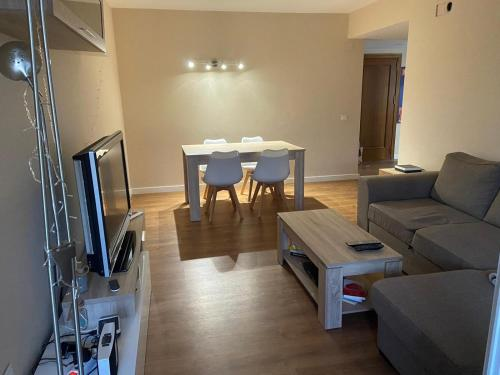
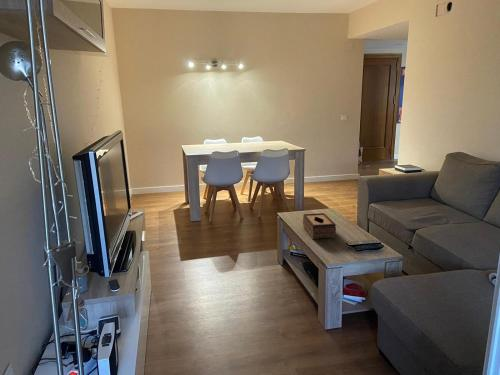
+ tissue box [302,212,337,240]
